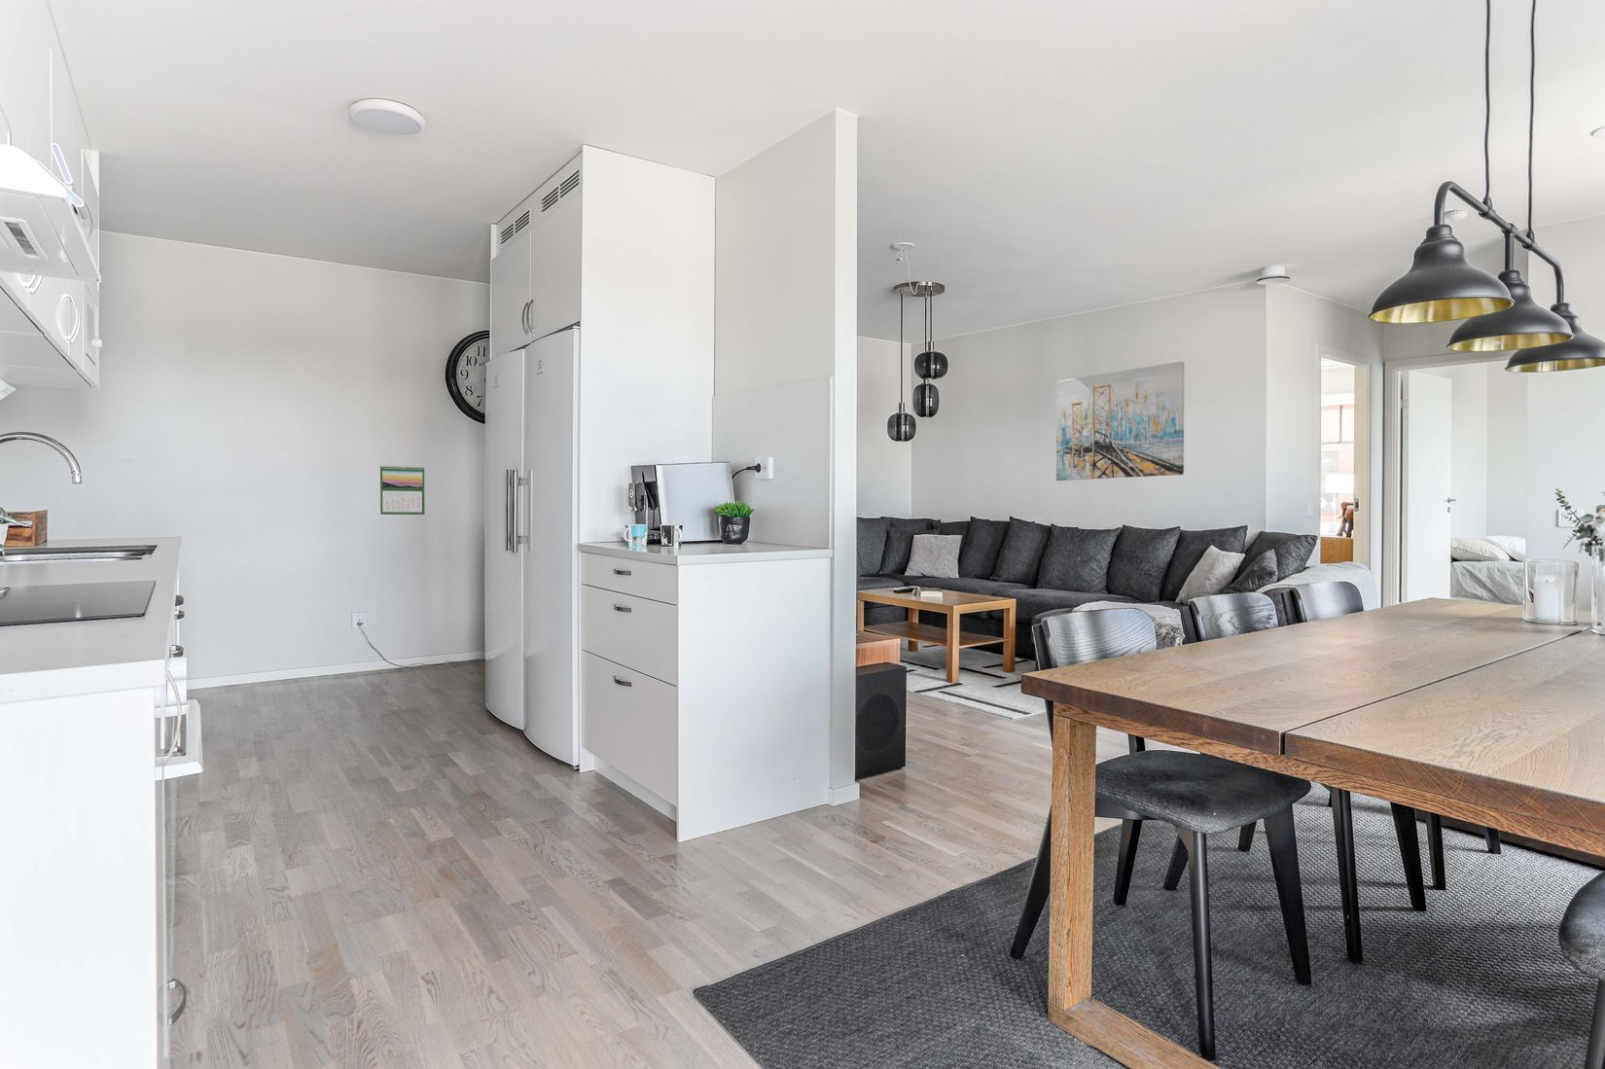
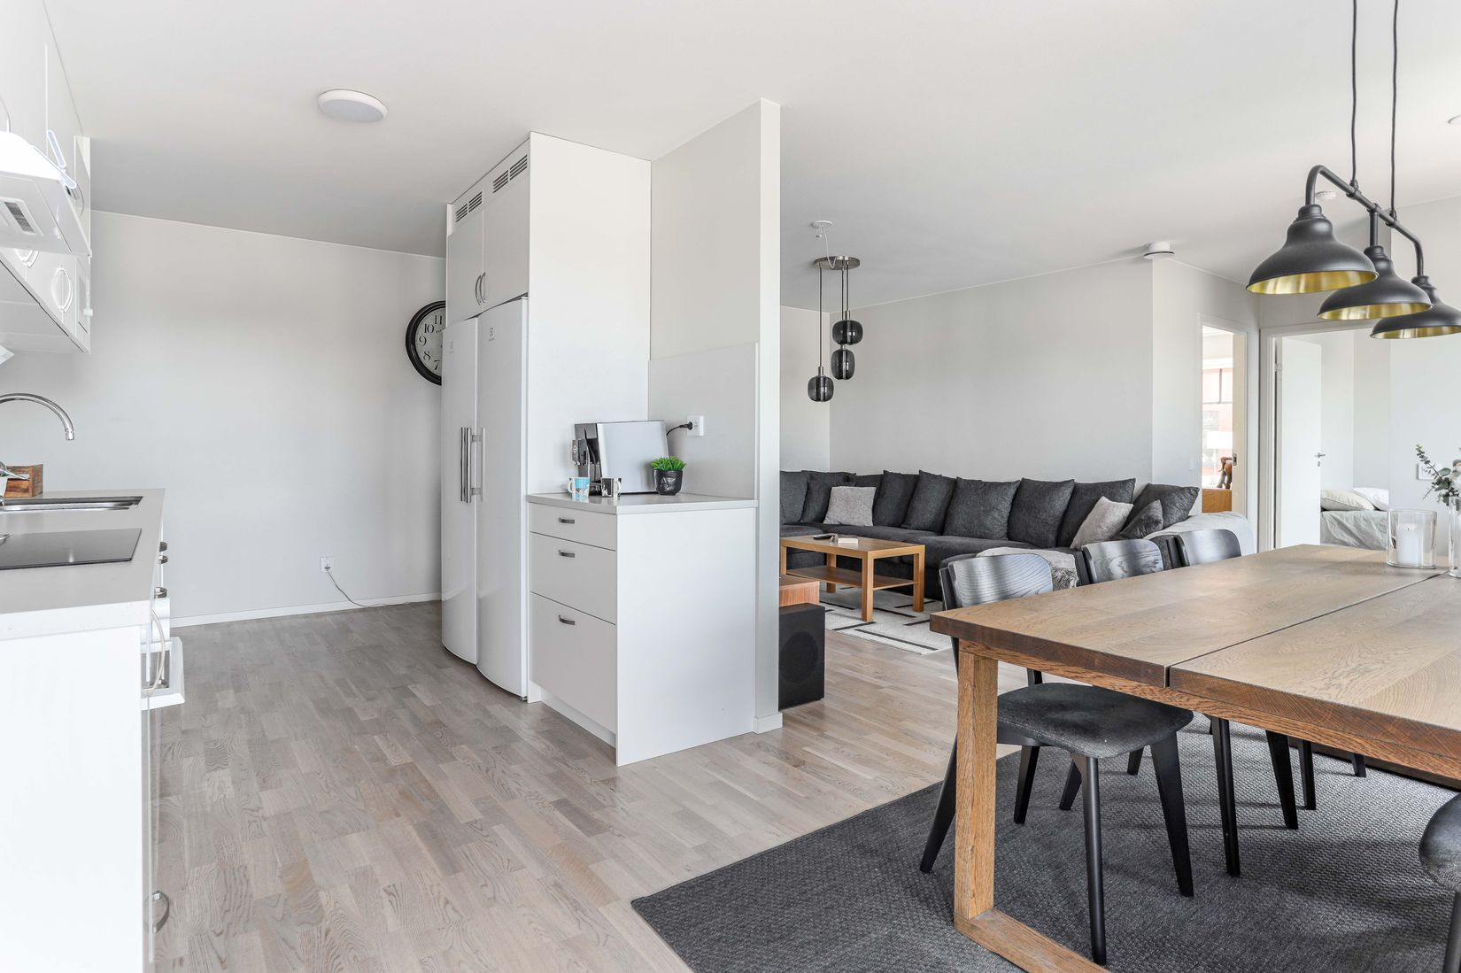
- wall art [1055,360,1185,482]
- calendar [379,464,425,515]
